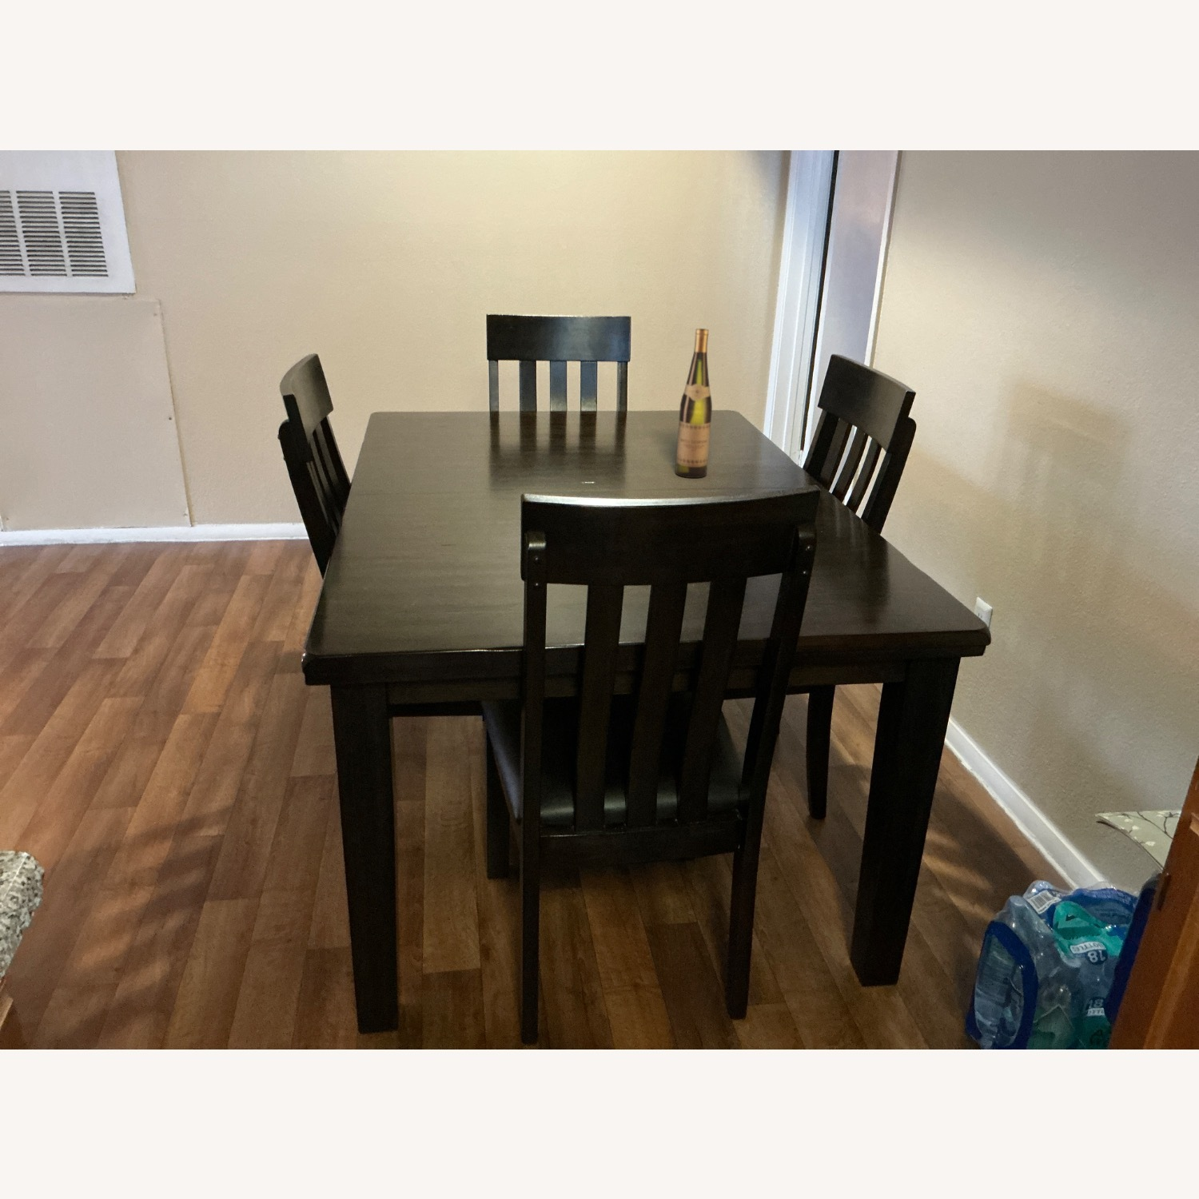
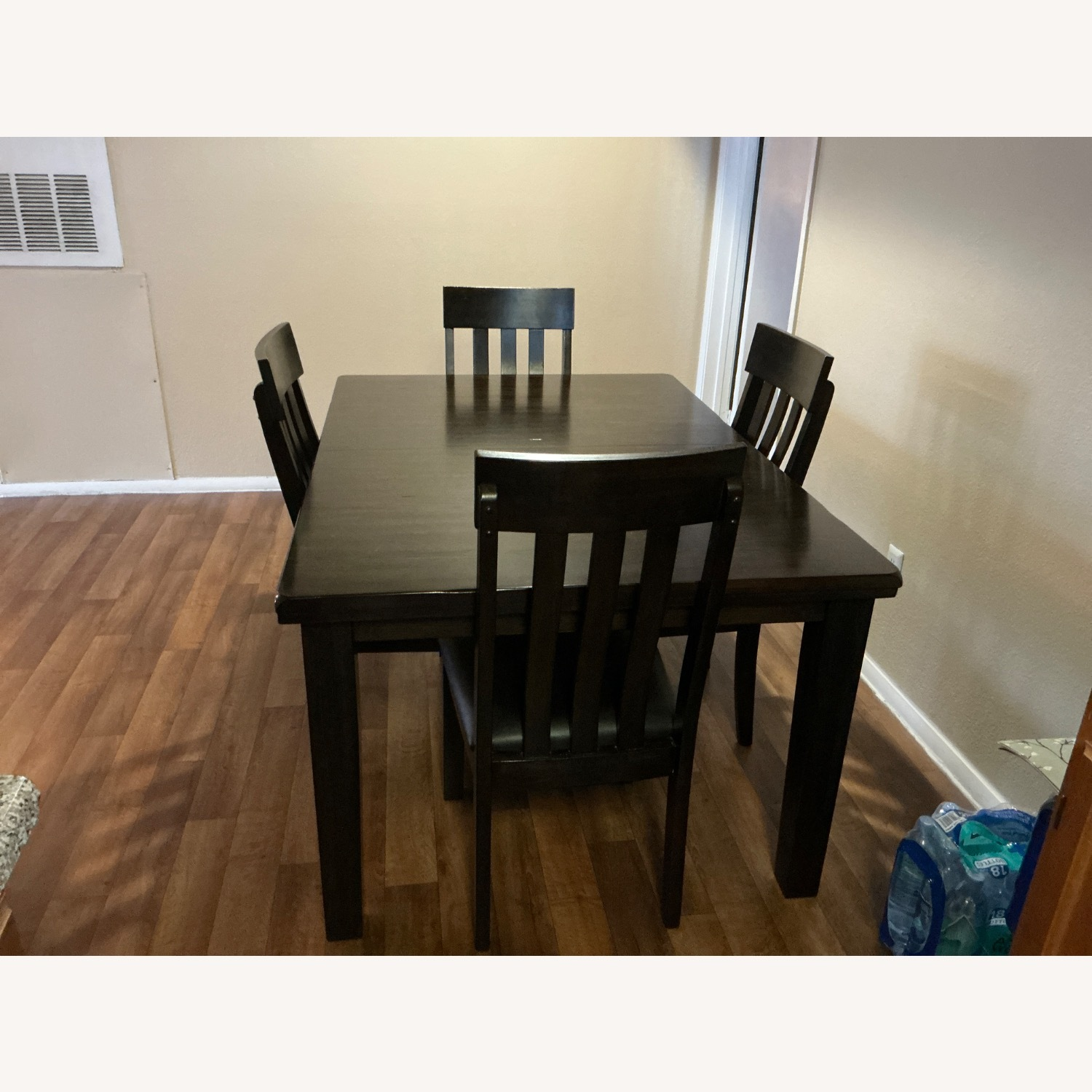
- wine bottle [674,327,713,479]
